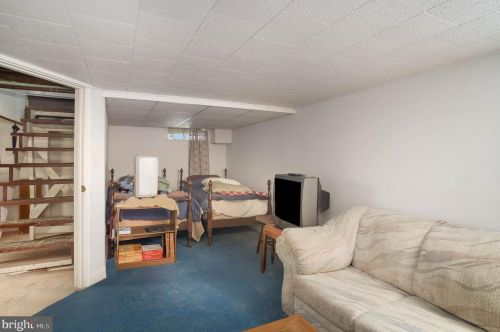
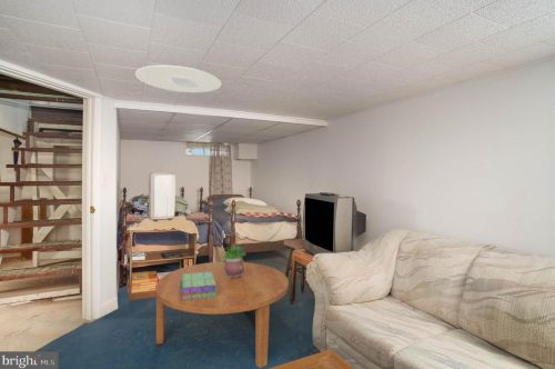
+ potted plant [221,241,246,278]
+ stack of books [180,272,218,300]
+ ceiling light [134,64,223,93]
+ coffee table [154,261,290,369]
